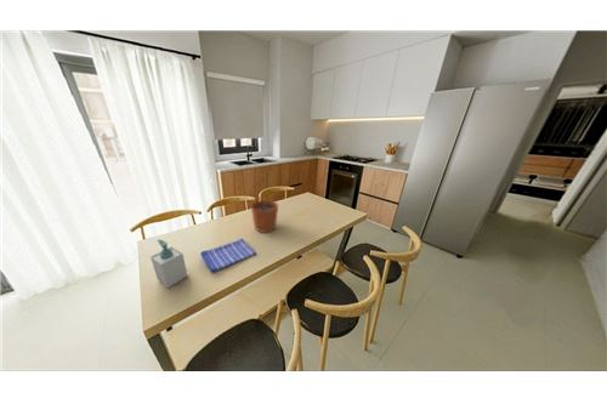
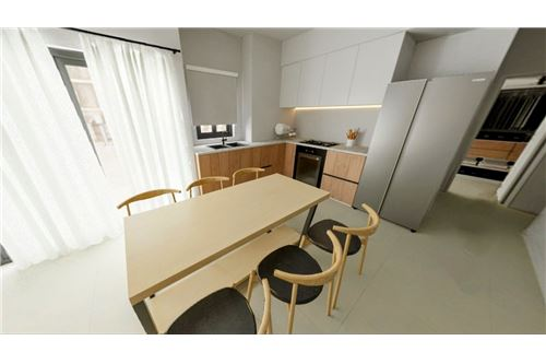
- dish towel [199,238,257,273]
- soap bottle [149,238,188,289]
- plant pot [250,199,279,234]
